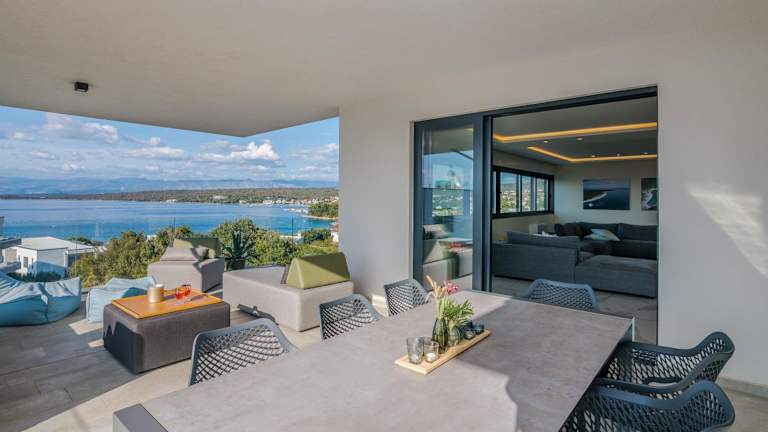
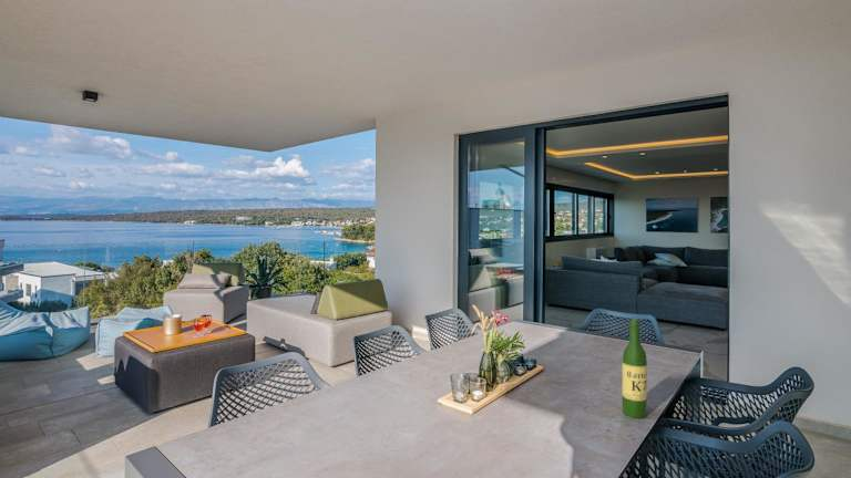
+ wine bottle [622,319,648,419]
